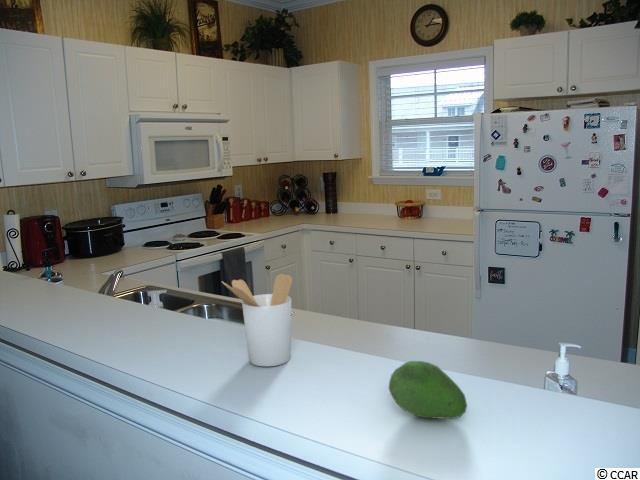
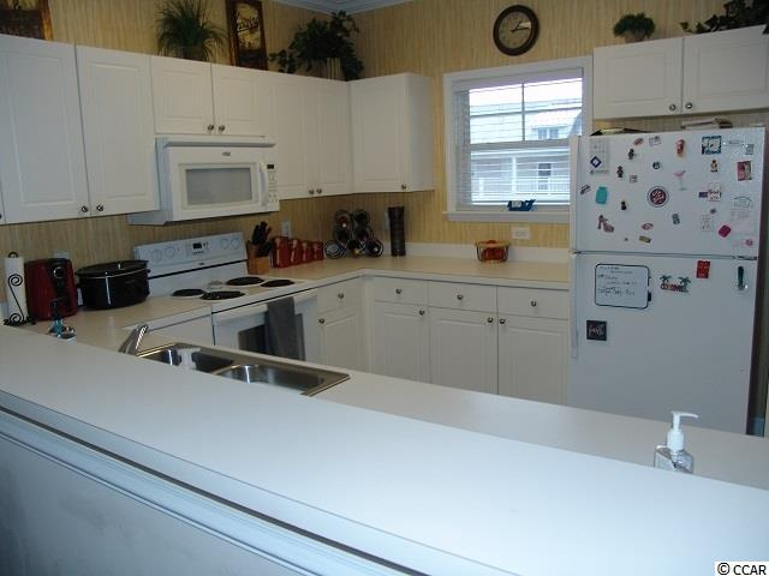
- fruit [388,360,468,420]
- utensil holder [221,273,293,367]
